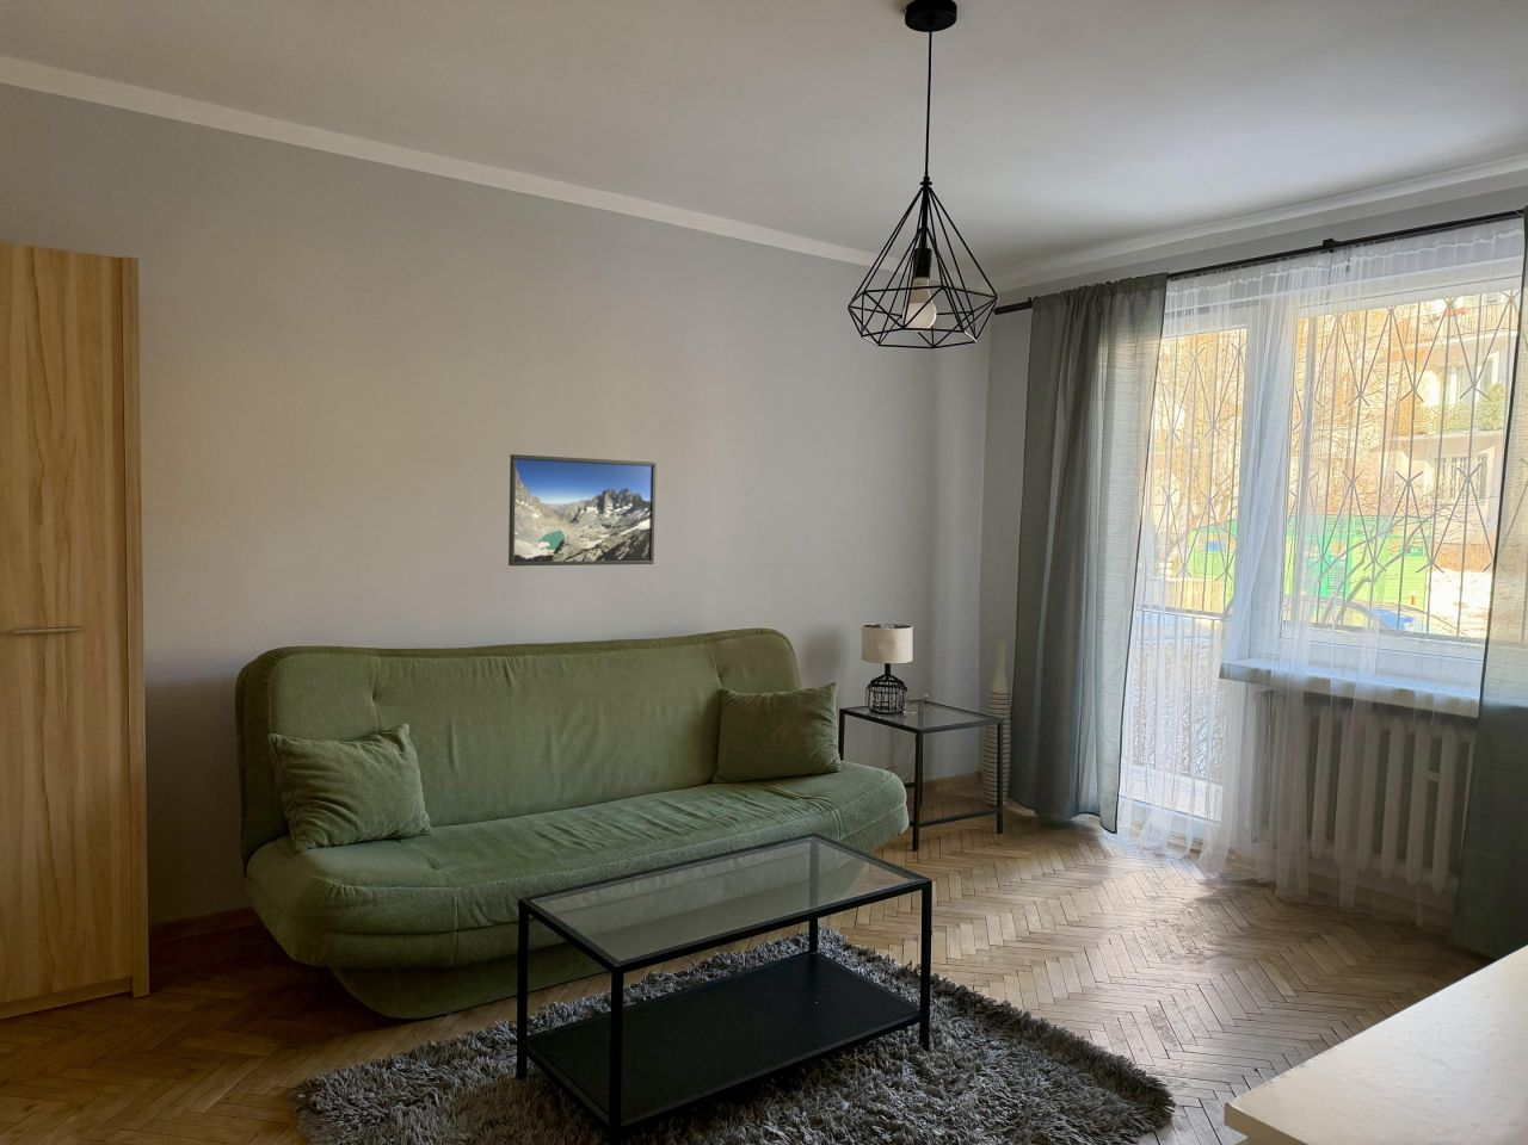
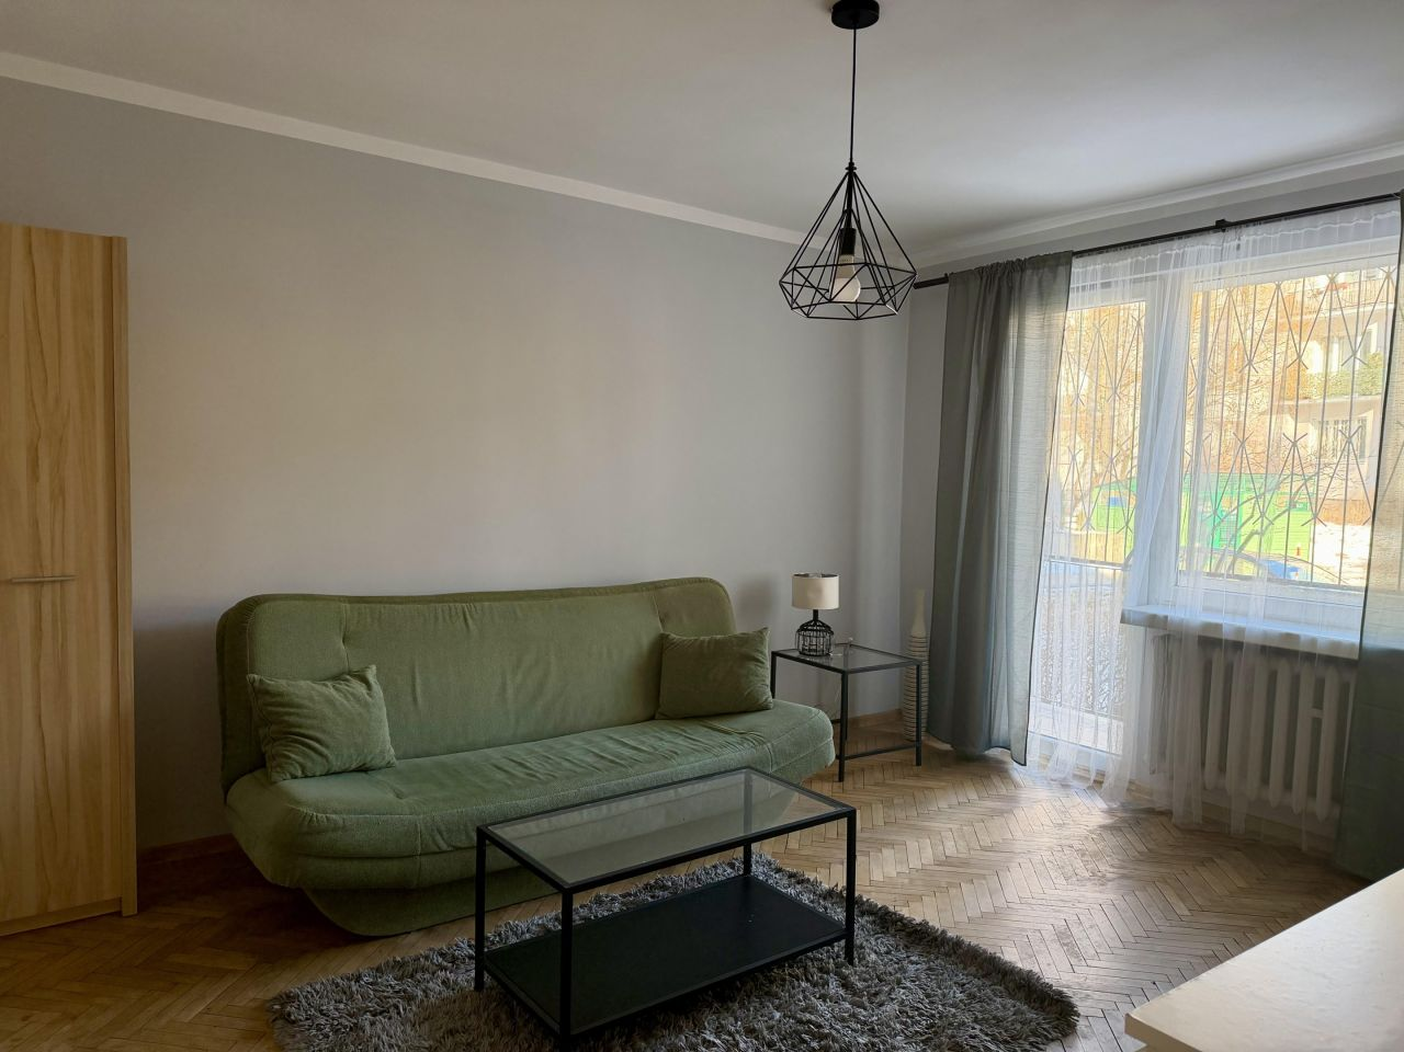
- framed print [508,453,658,566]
